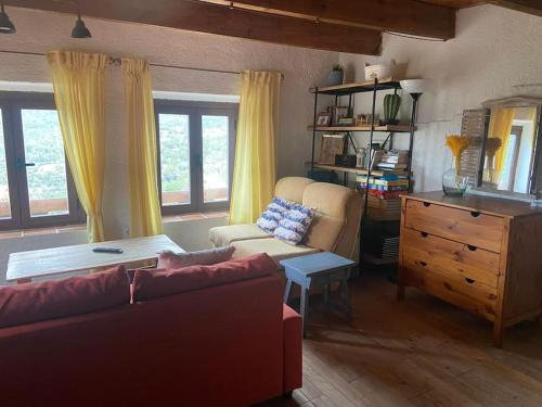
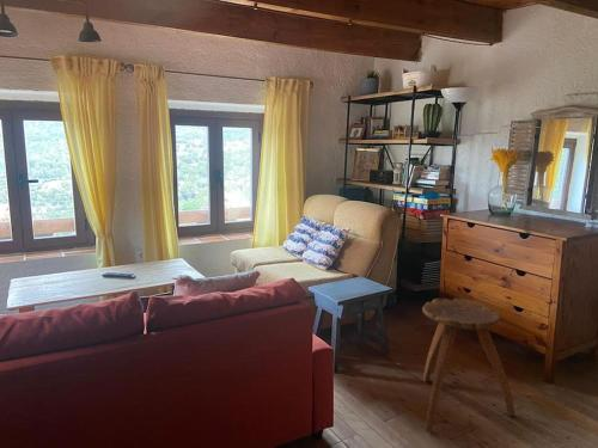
+ stool [422,297,515,432]
